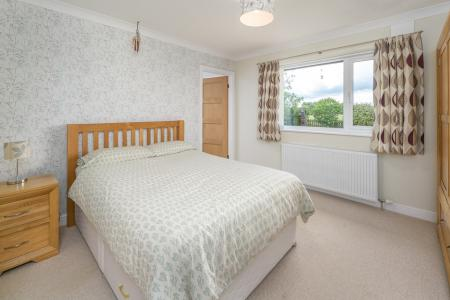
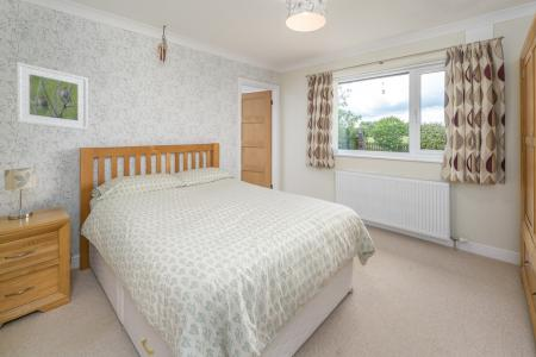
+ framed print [15,61,89,131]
